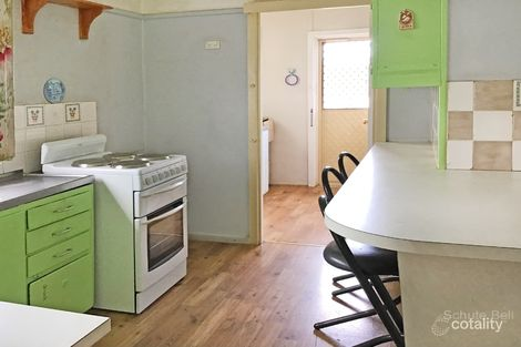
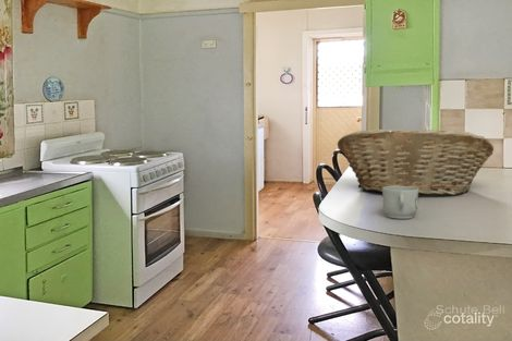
+ fruit basket [337,129,495,196]
+ mug [381,186,419,220]
